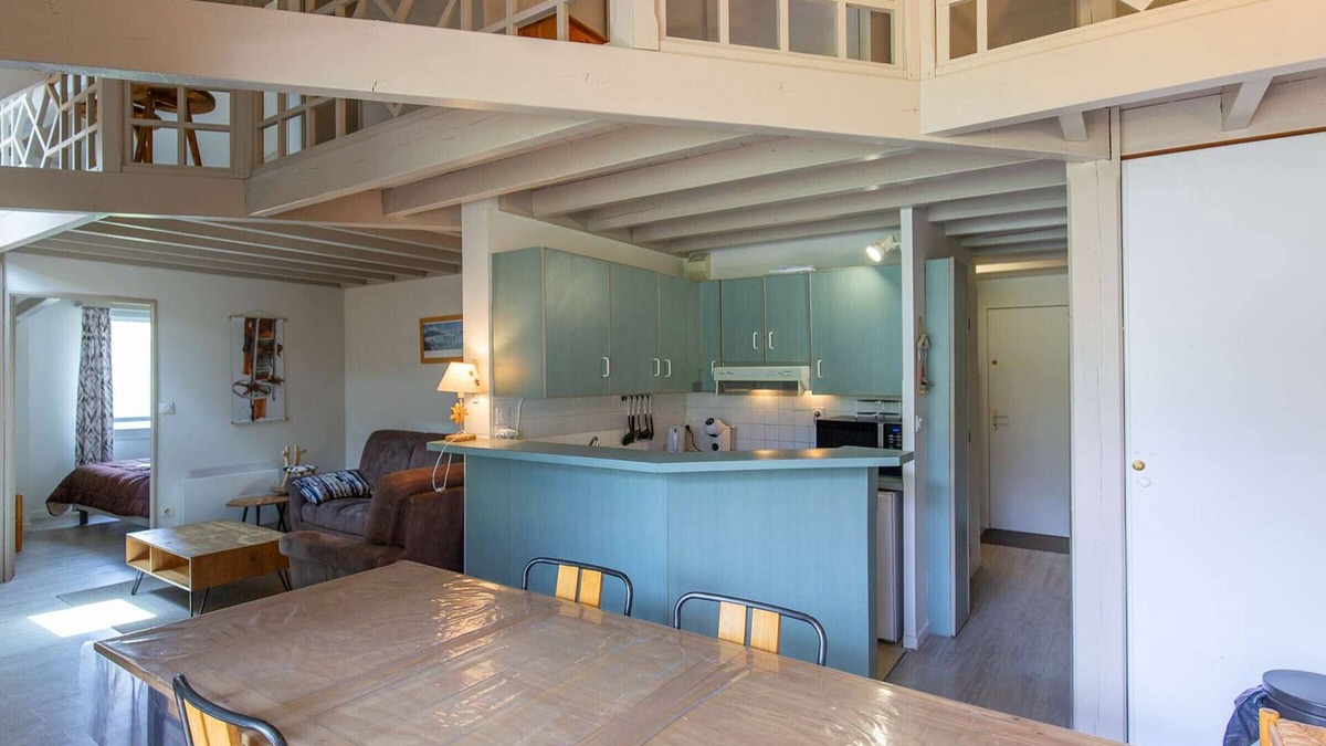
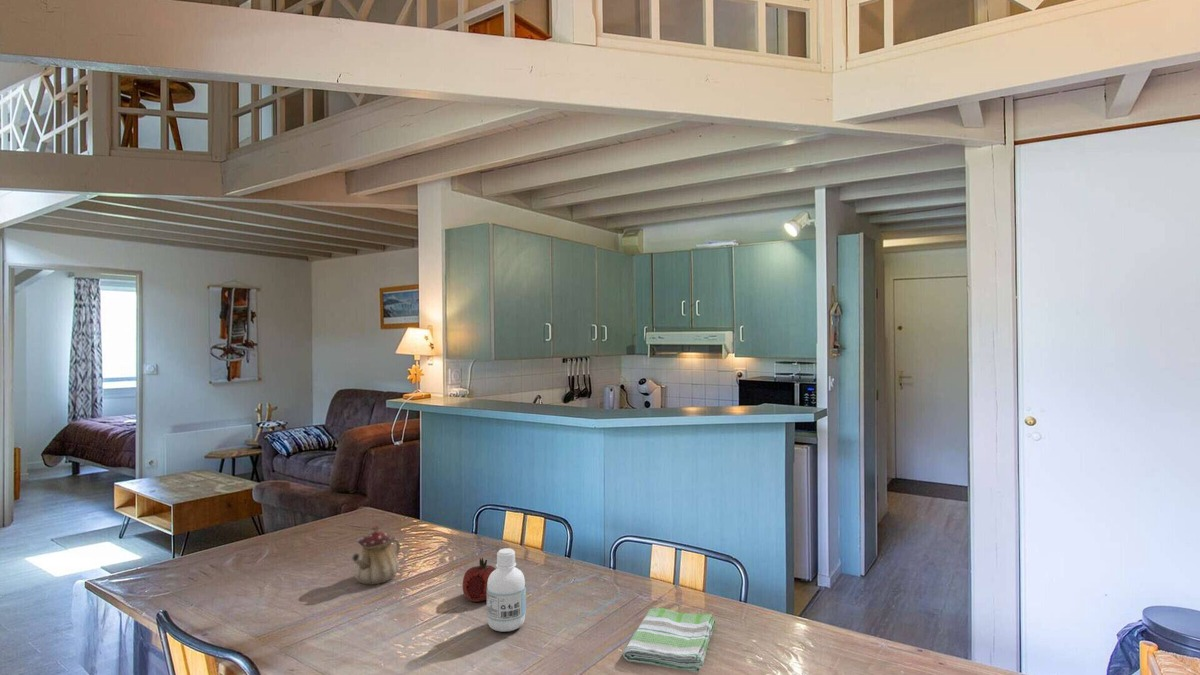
+ teapot [350,524,401,585]
+ bottle [486,547,527,633]
+ fruit [461,557,497,603]
+ dish towel [622,607,716,674]
